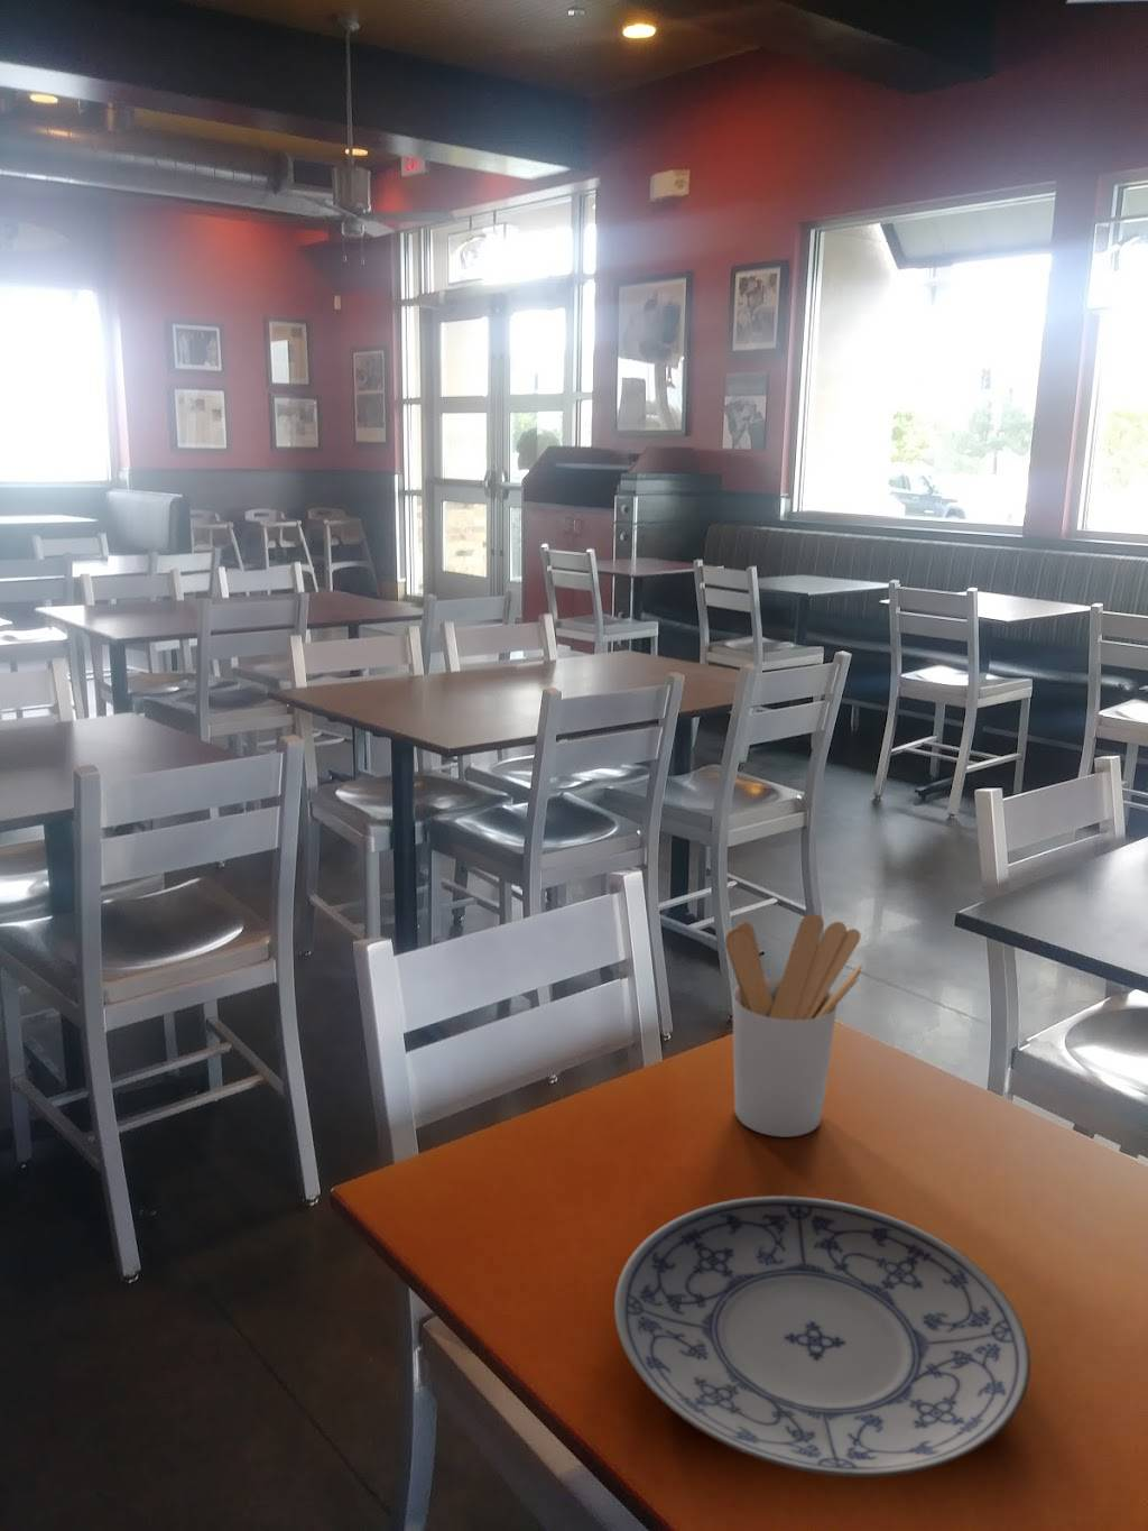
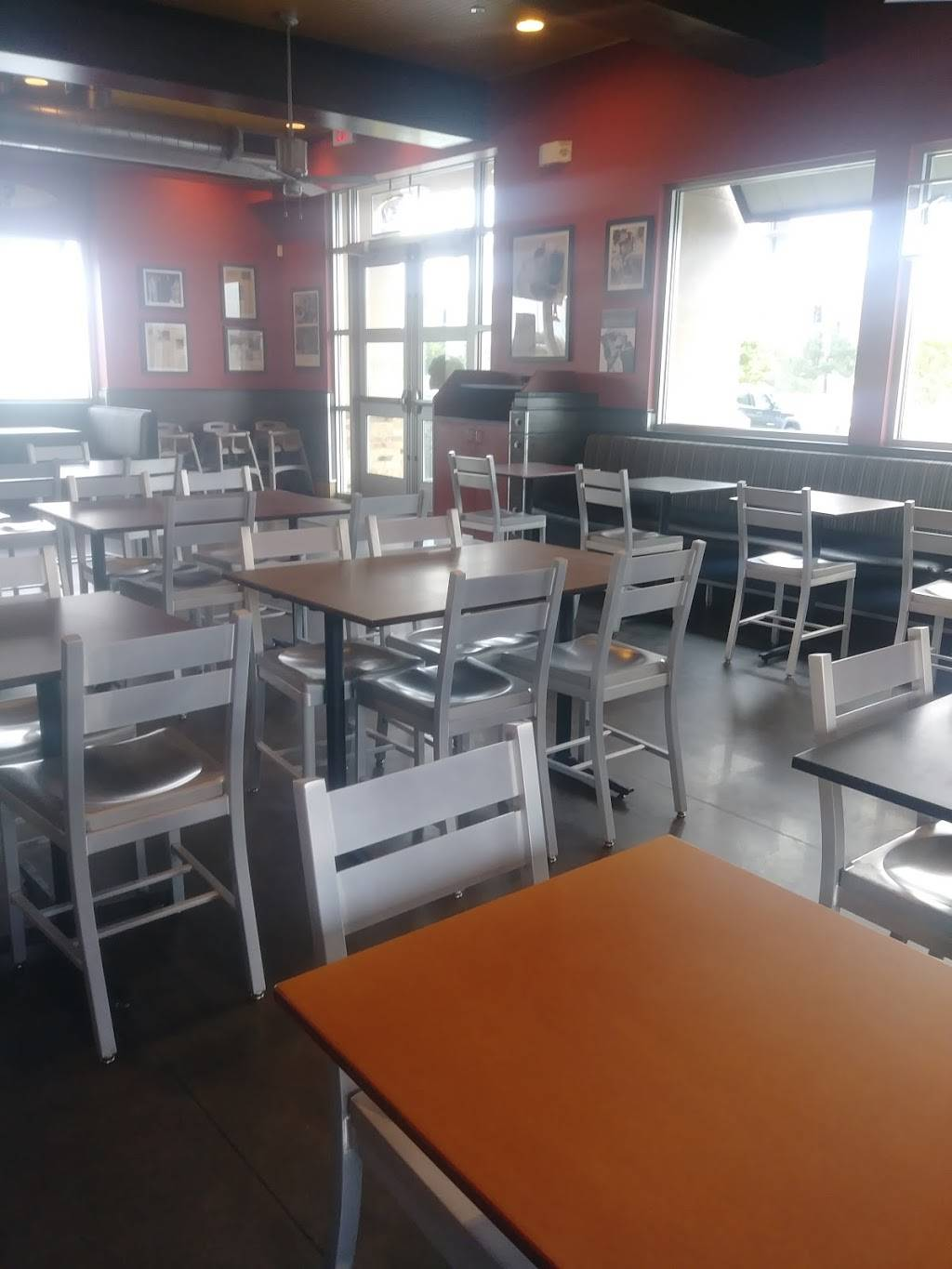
- plate [614,1194,1031,1478]
- utensil holder [725,913,863,1139]
